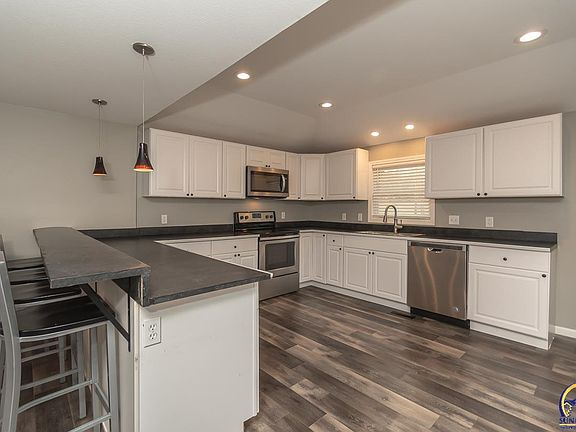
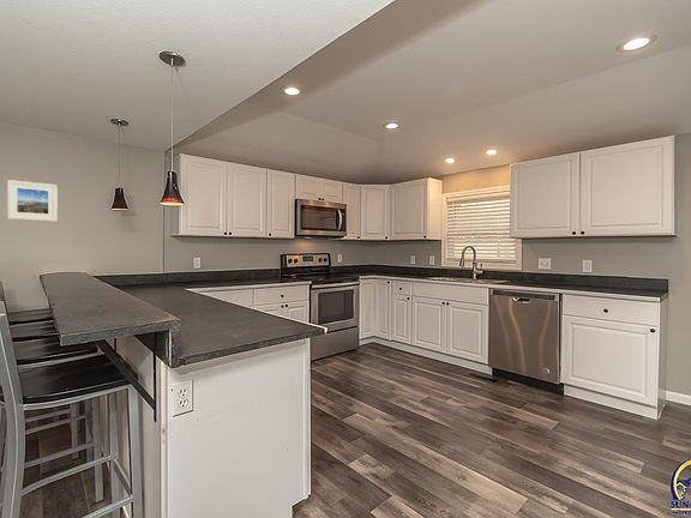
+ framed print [6,179,59,222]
